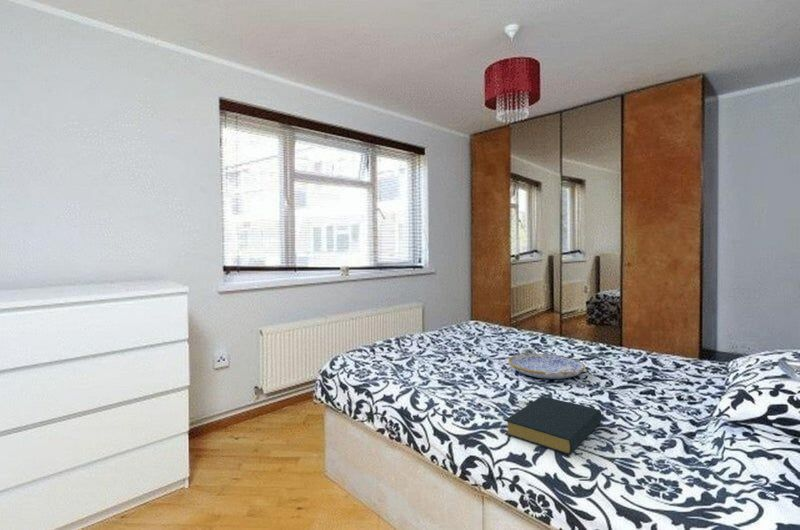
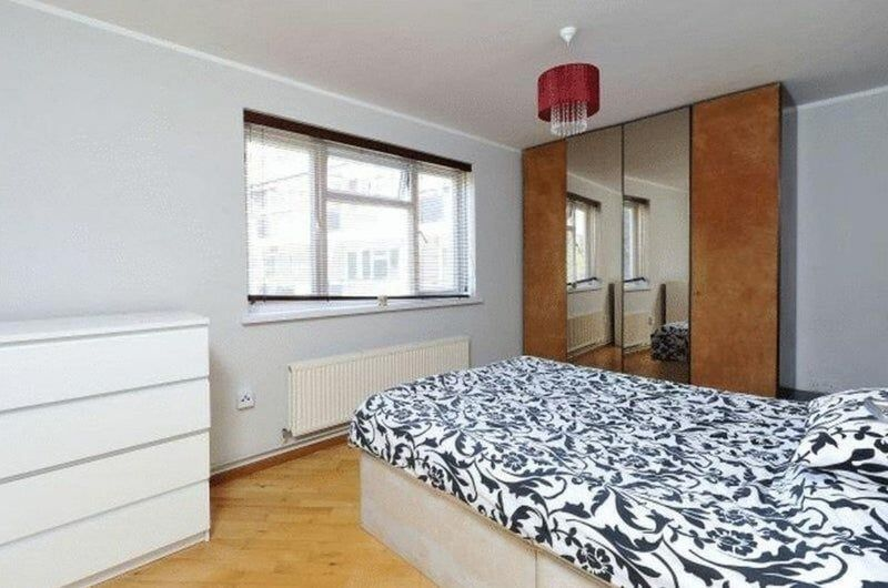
- hardback book [503,395,603,456]
- serving tray [508,347,586,380]
